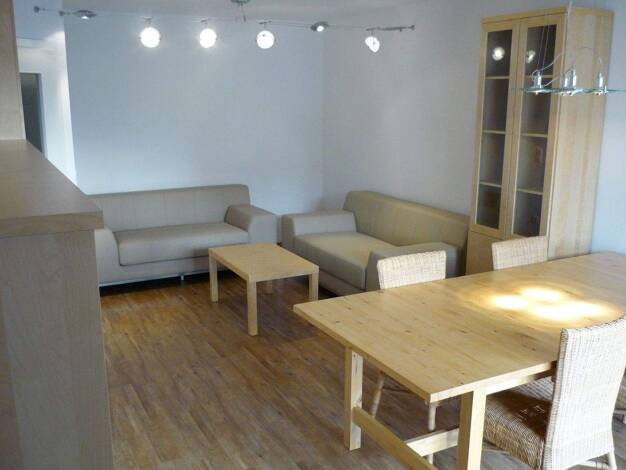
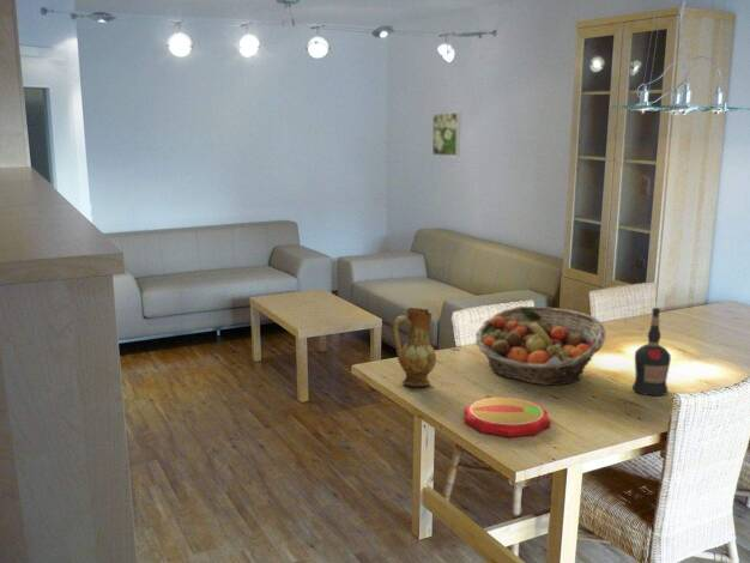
+ plate [464,396,551,438]
+ liquor bottle [631,307,672,396]
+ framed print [431,111,461,157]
+ fruit basket [474,305,606,387]
+ ceramic jug [391,307,437,387]
